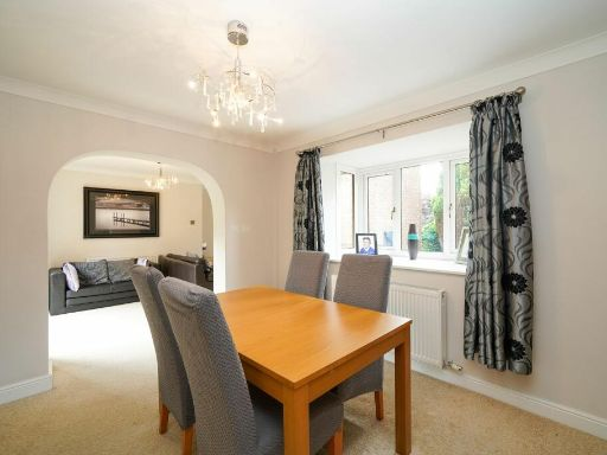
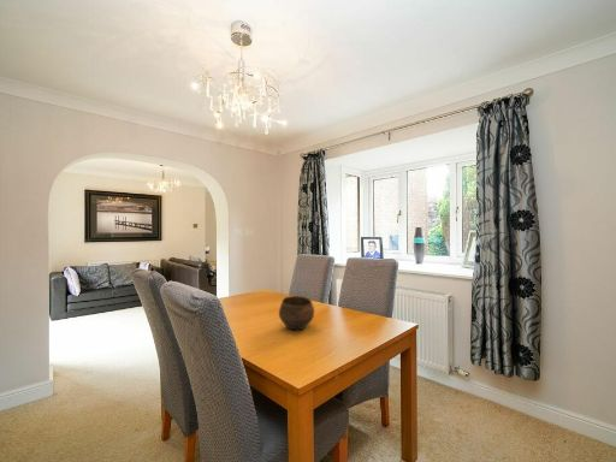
+ bowl [278,295,315,331]
